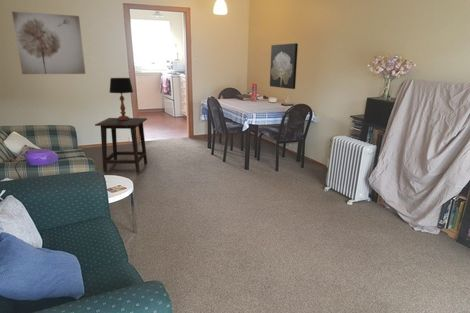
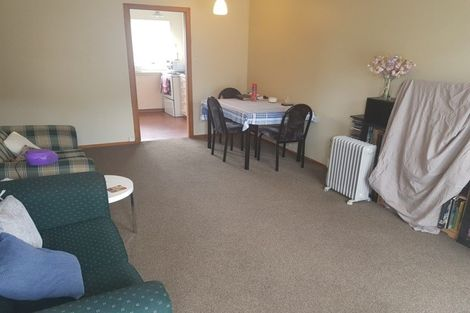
- wall art [11,11,86,75]
- side table [94,117,148,175]
- table lamp [108,77,134,120]
- wall art [269,42,299,90]
